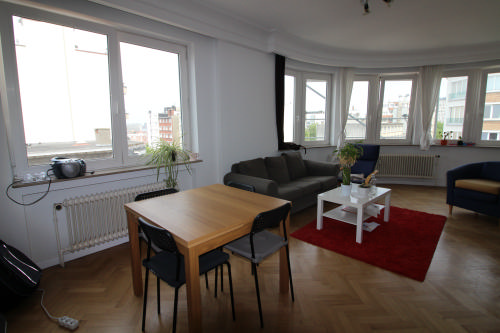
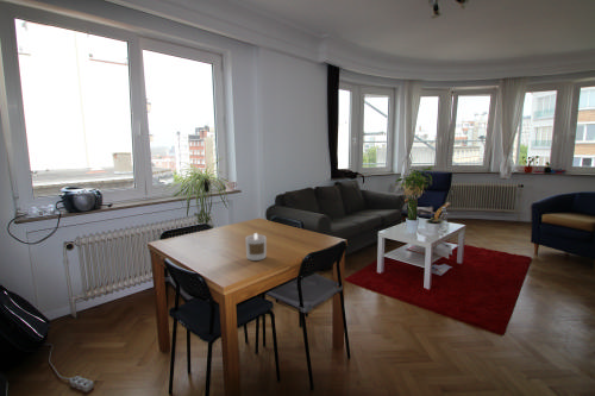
+ candle [244,232,268,262]
